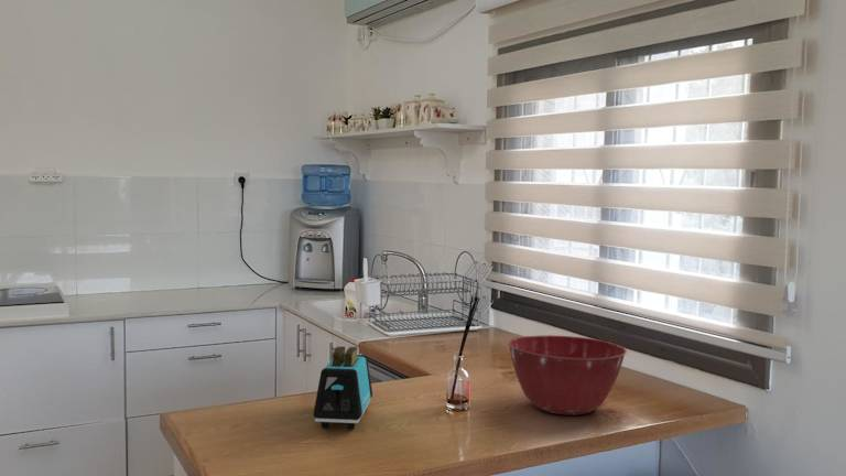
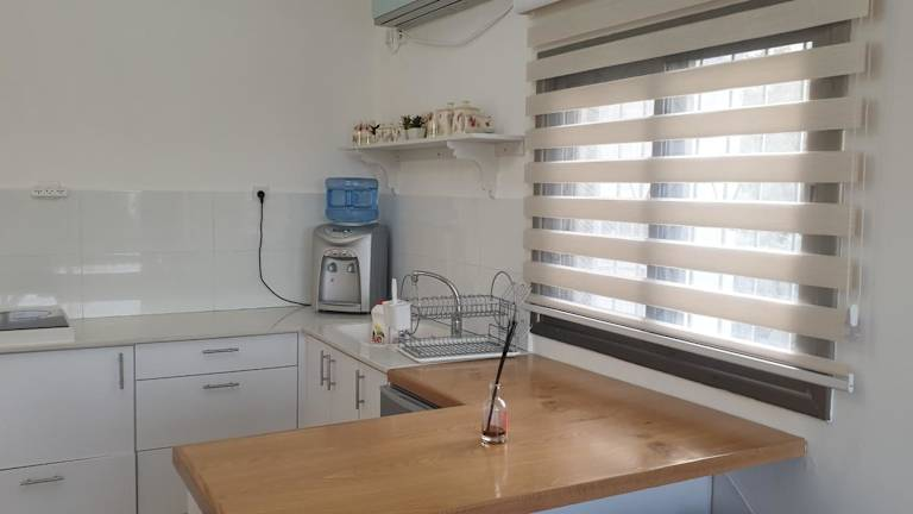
- mixing bowl [507,334,628,415]
- toaster [313,345,373,431]
